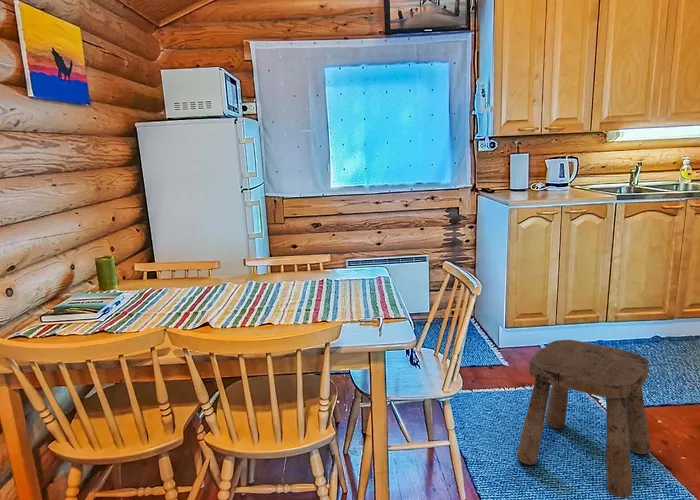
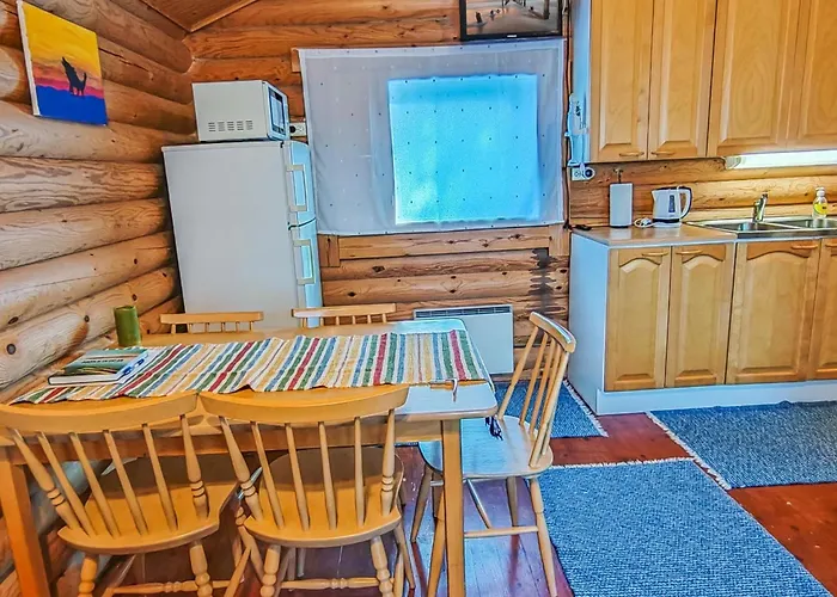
- stool [516,339,652,499]
